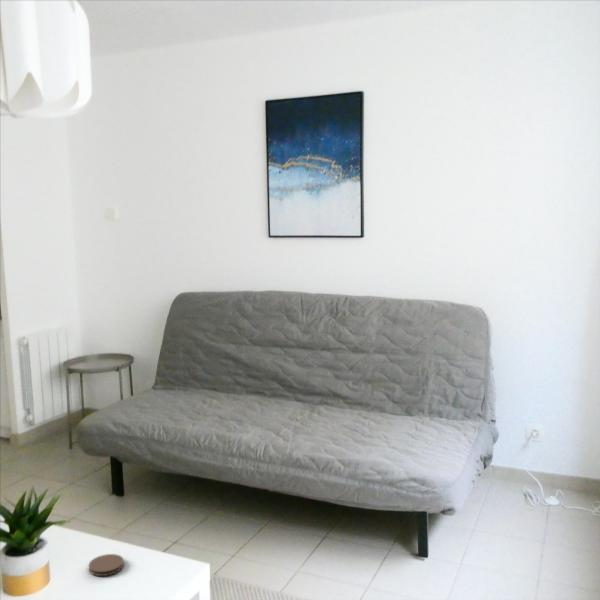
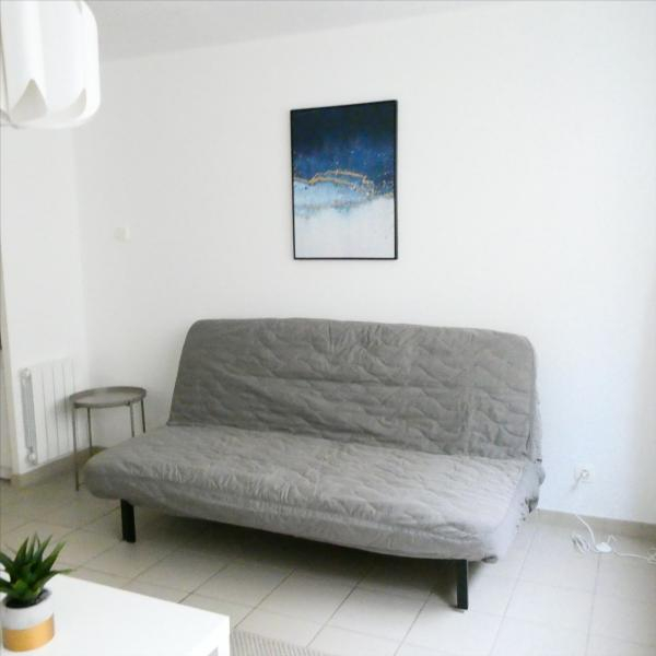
- coaster [88,553,125,577]
